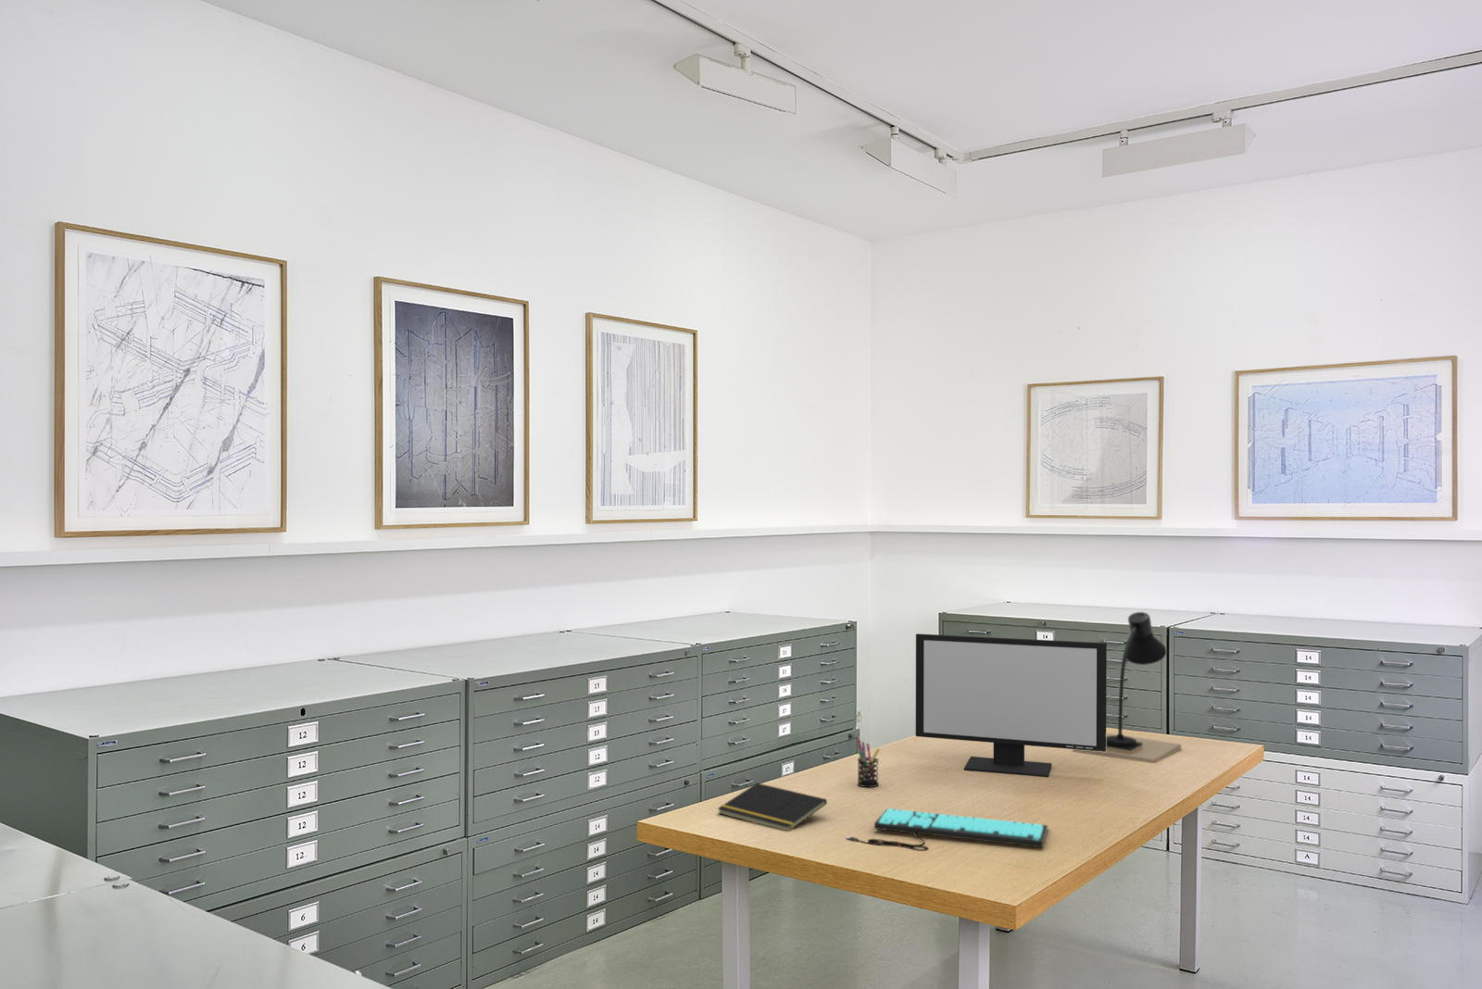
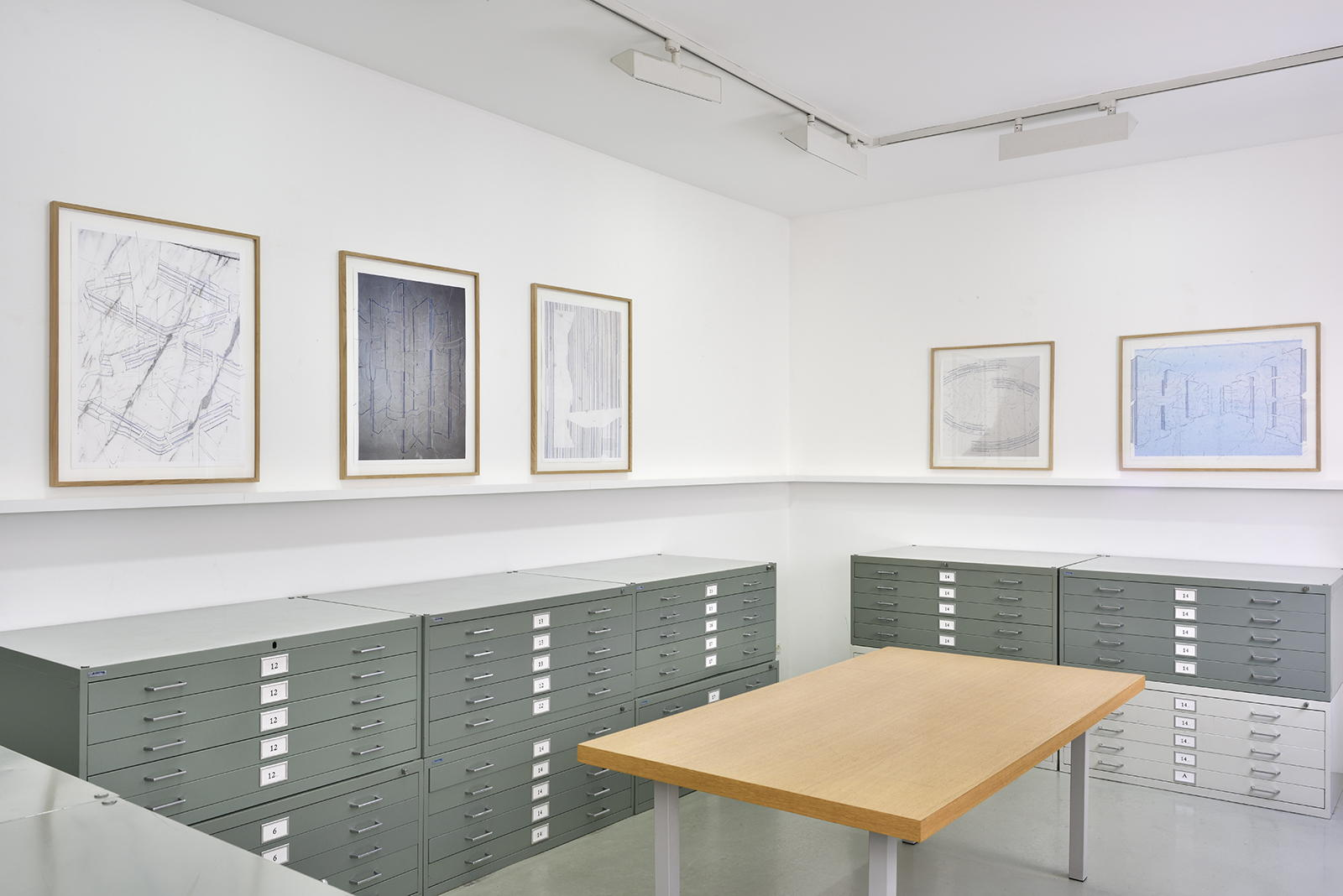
- computer monitor [915,632,1108,778]
- desk lamp [1071,612,1182,764]
- notepad [717,783,828,831]
- computer keyboard [845,808,1048,852]
- pen holder [856,738,881,788]
